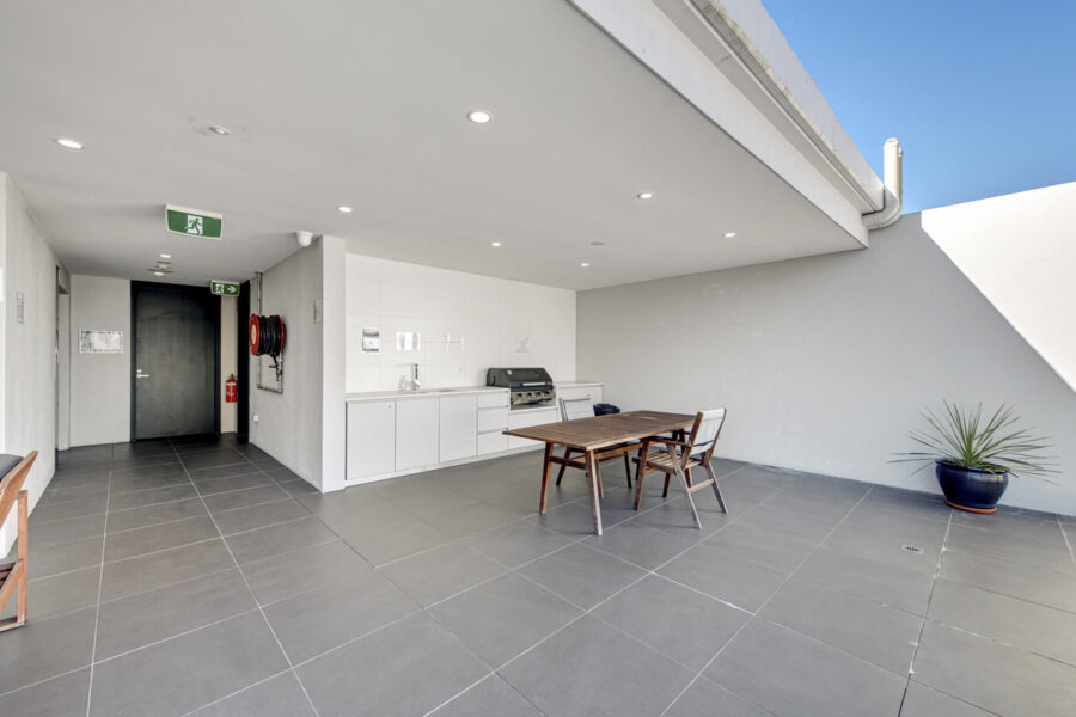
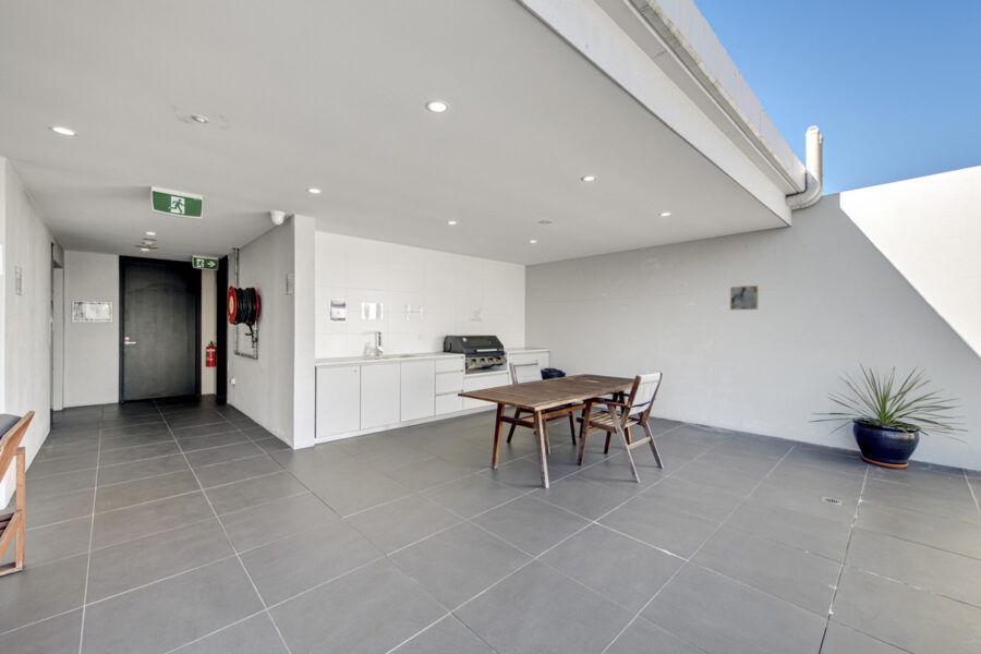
+ wall art [729,284,760,311]
